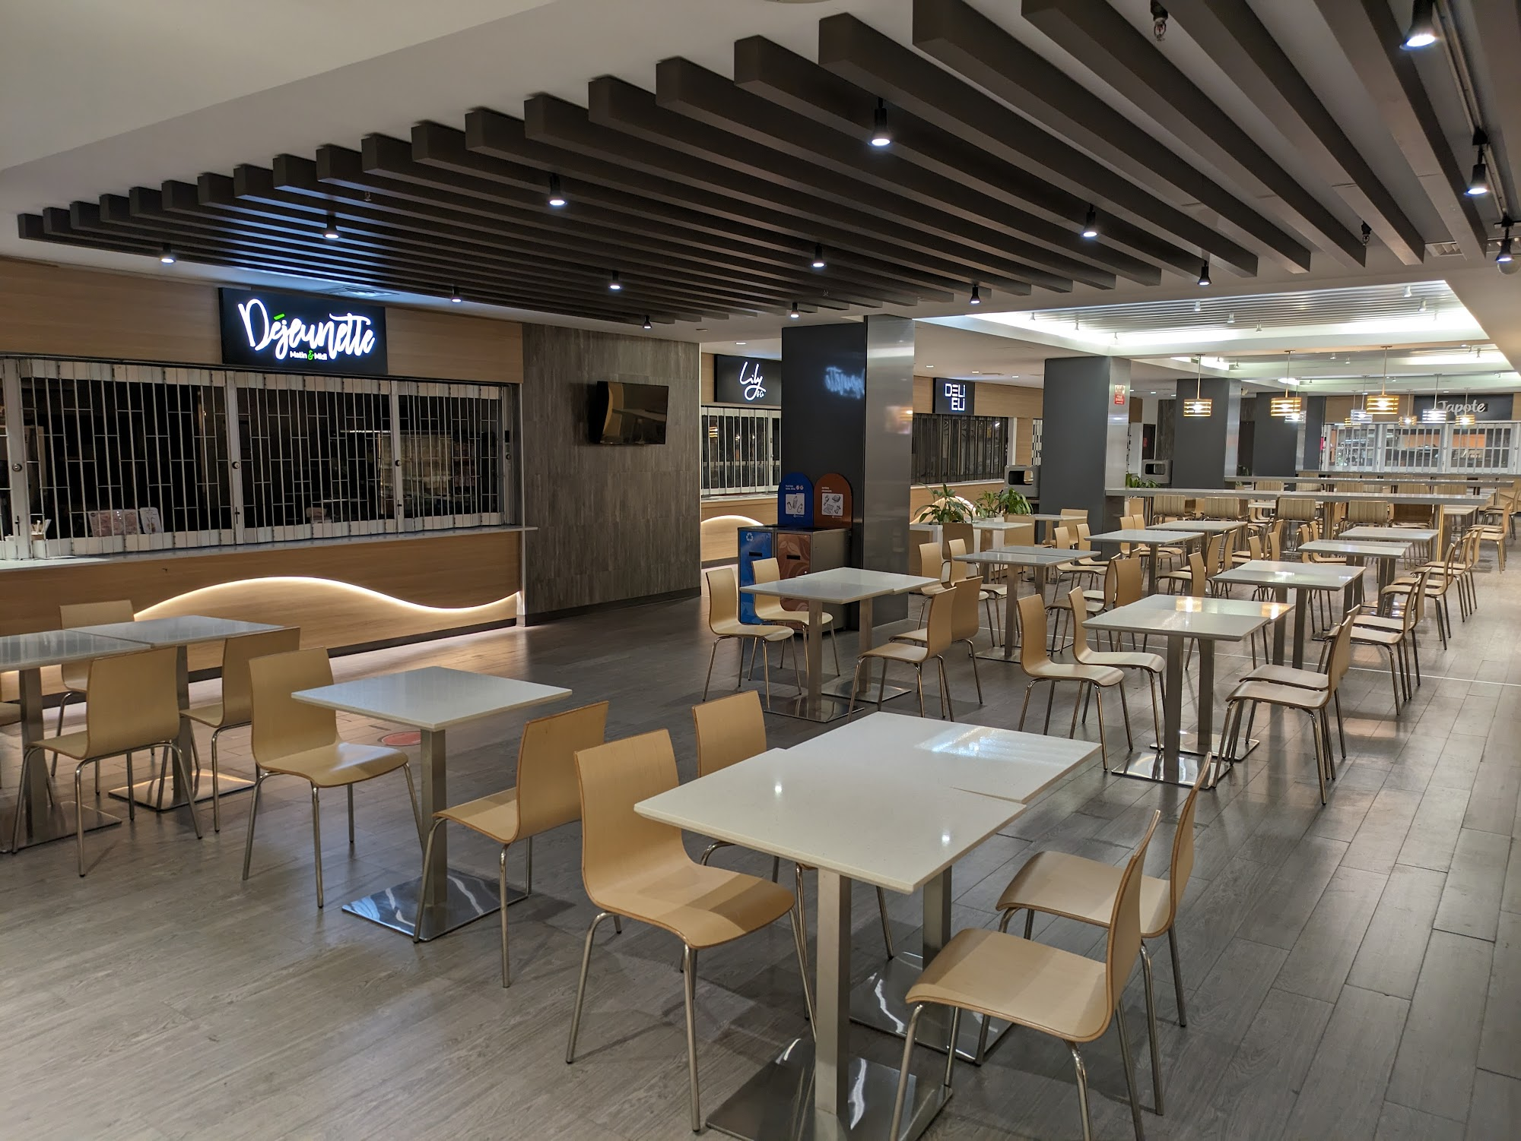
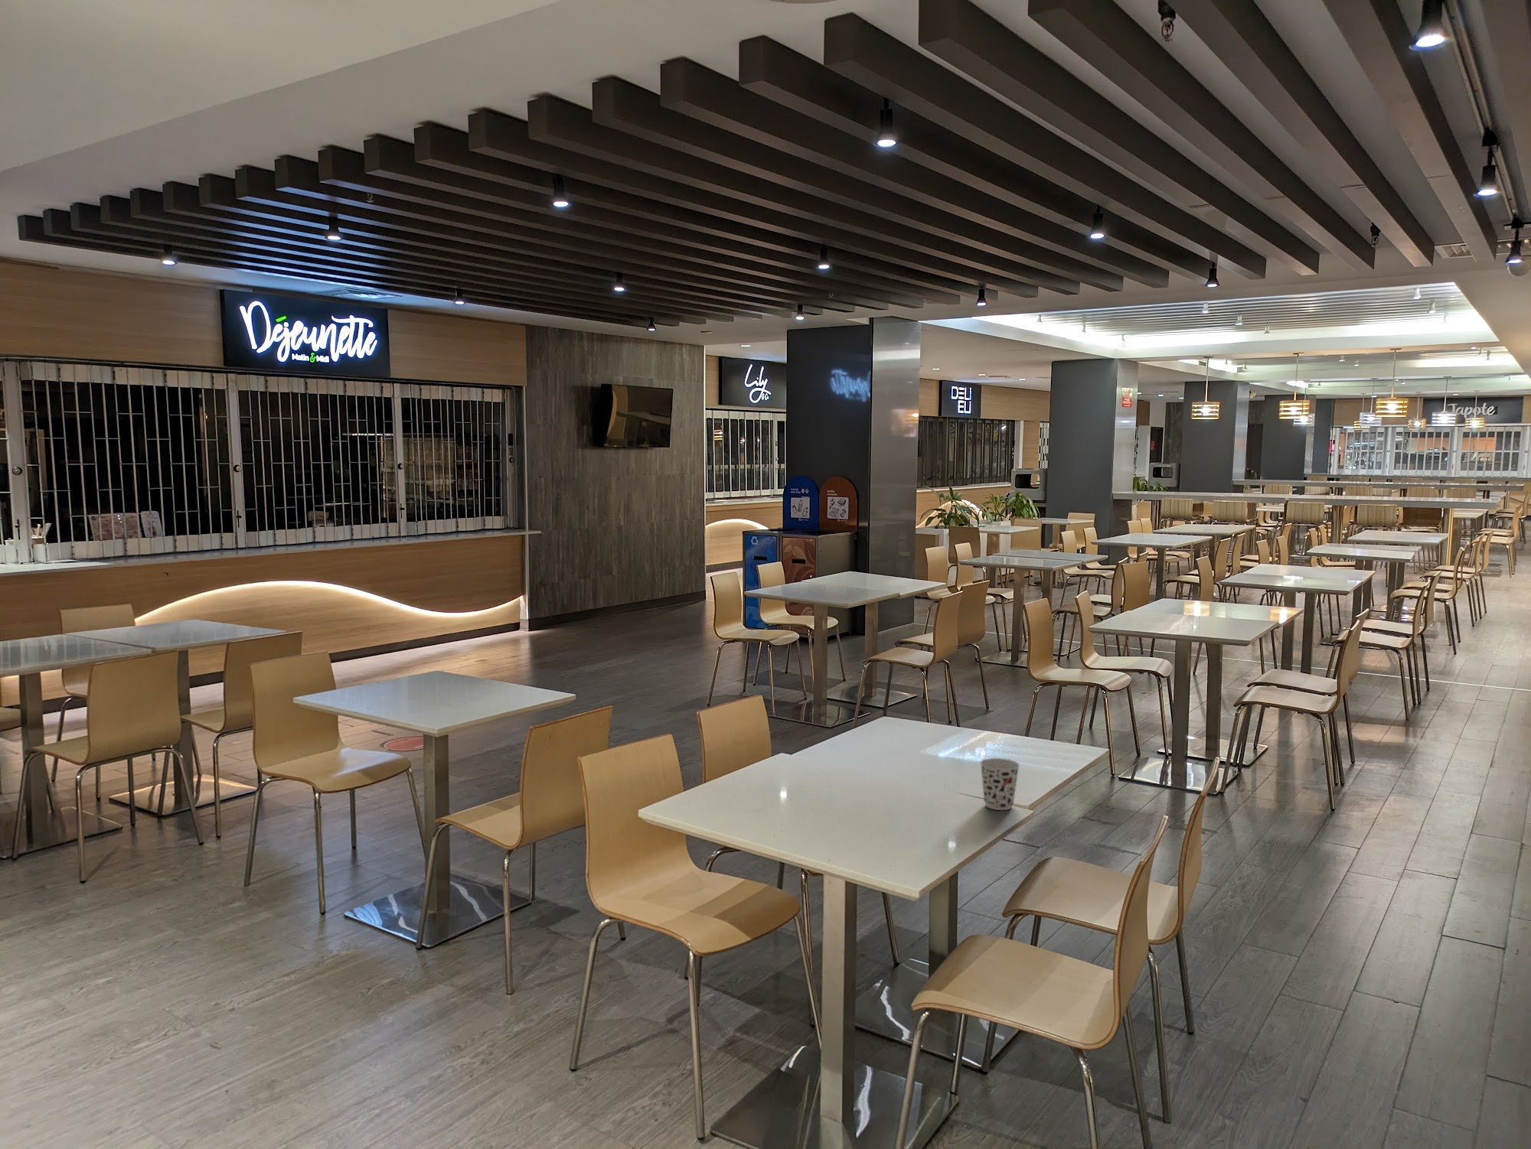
+ cup [979,757,1020,811]
